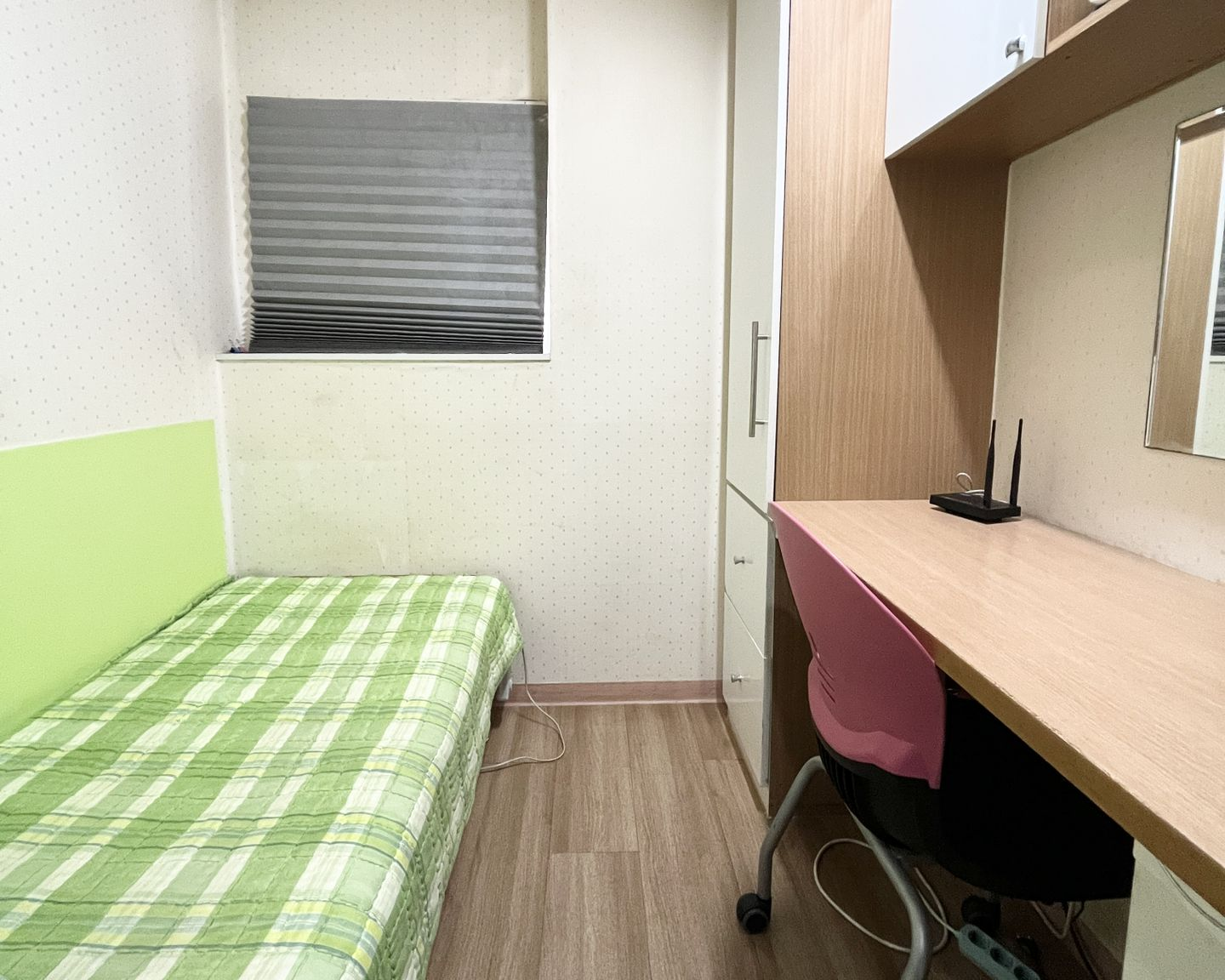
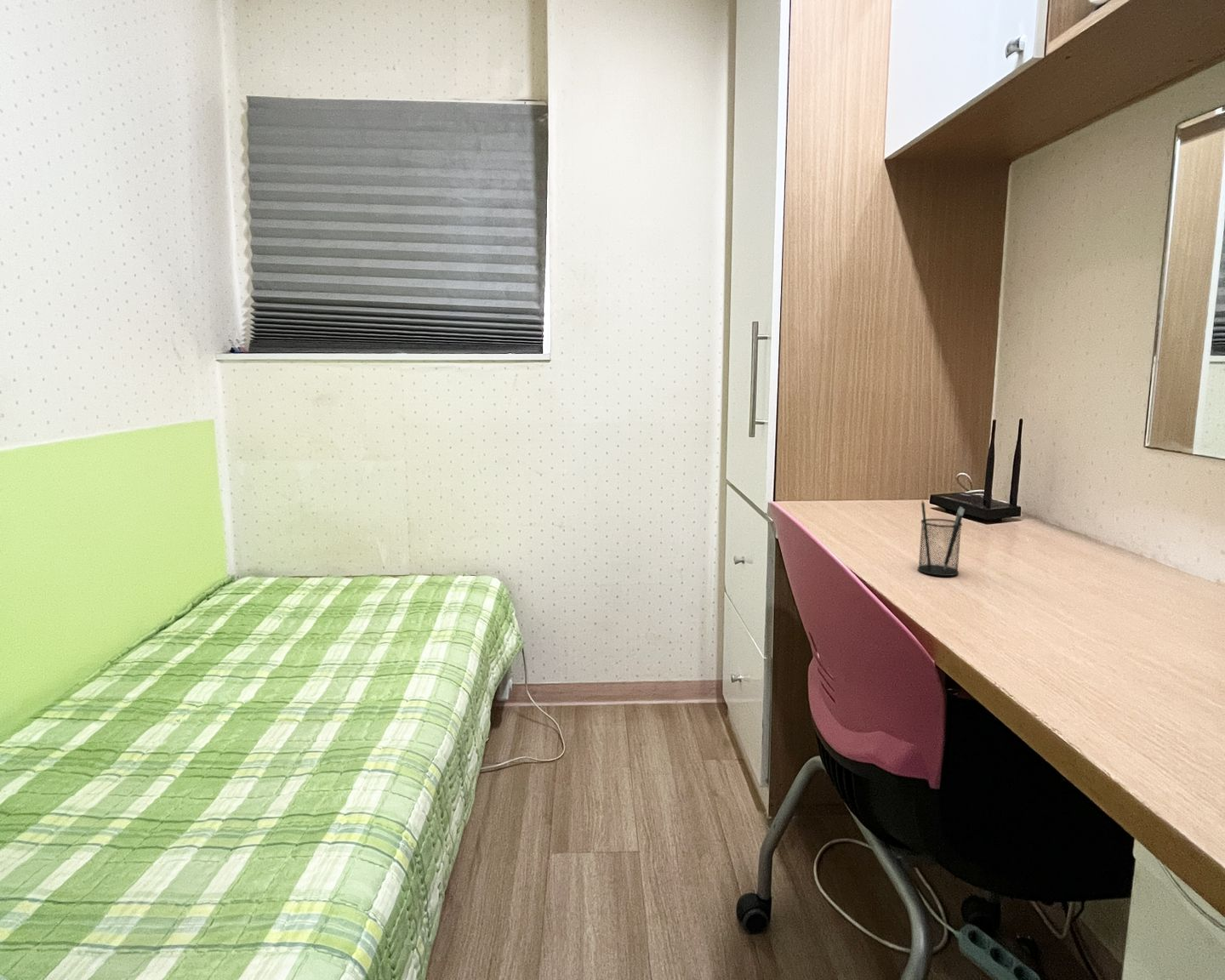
+ pencil holder [917,498,966,577]
